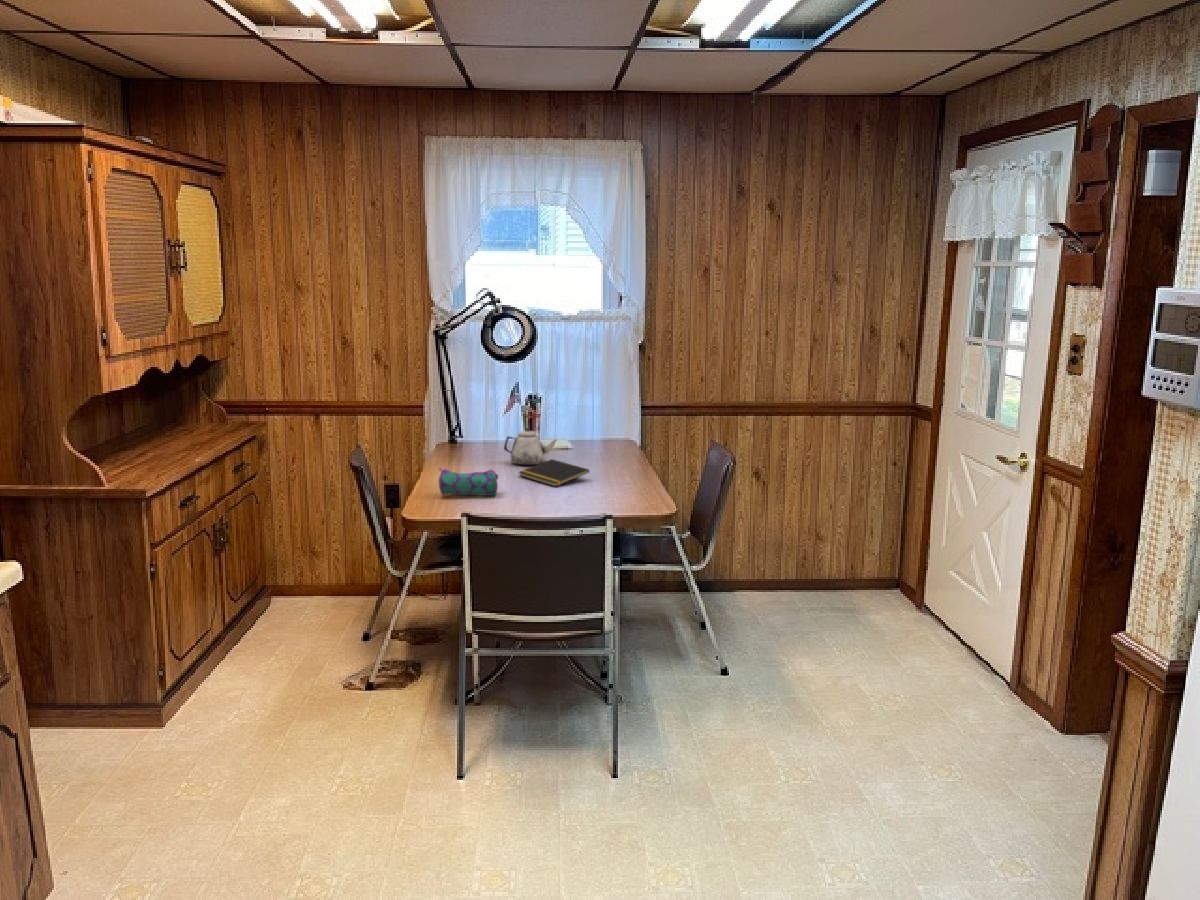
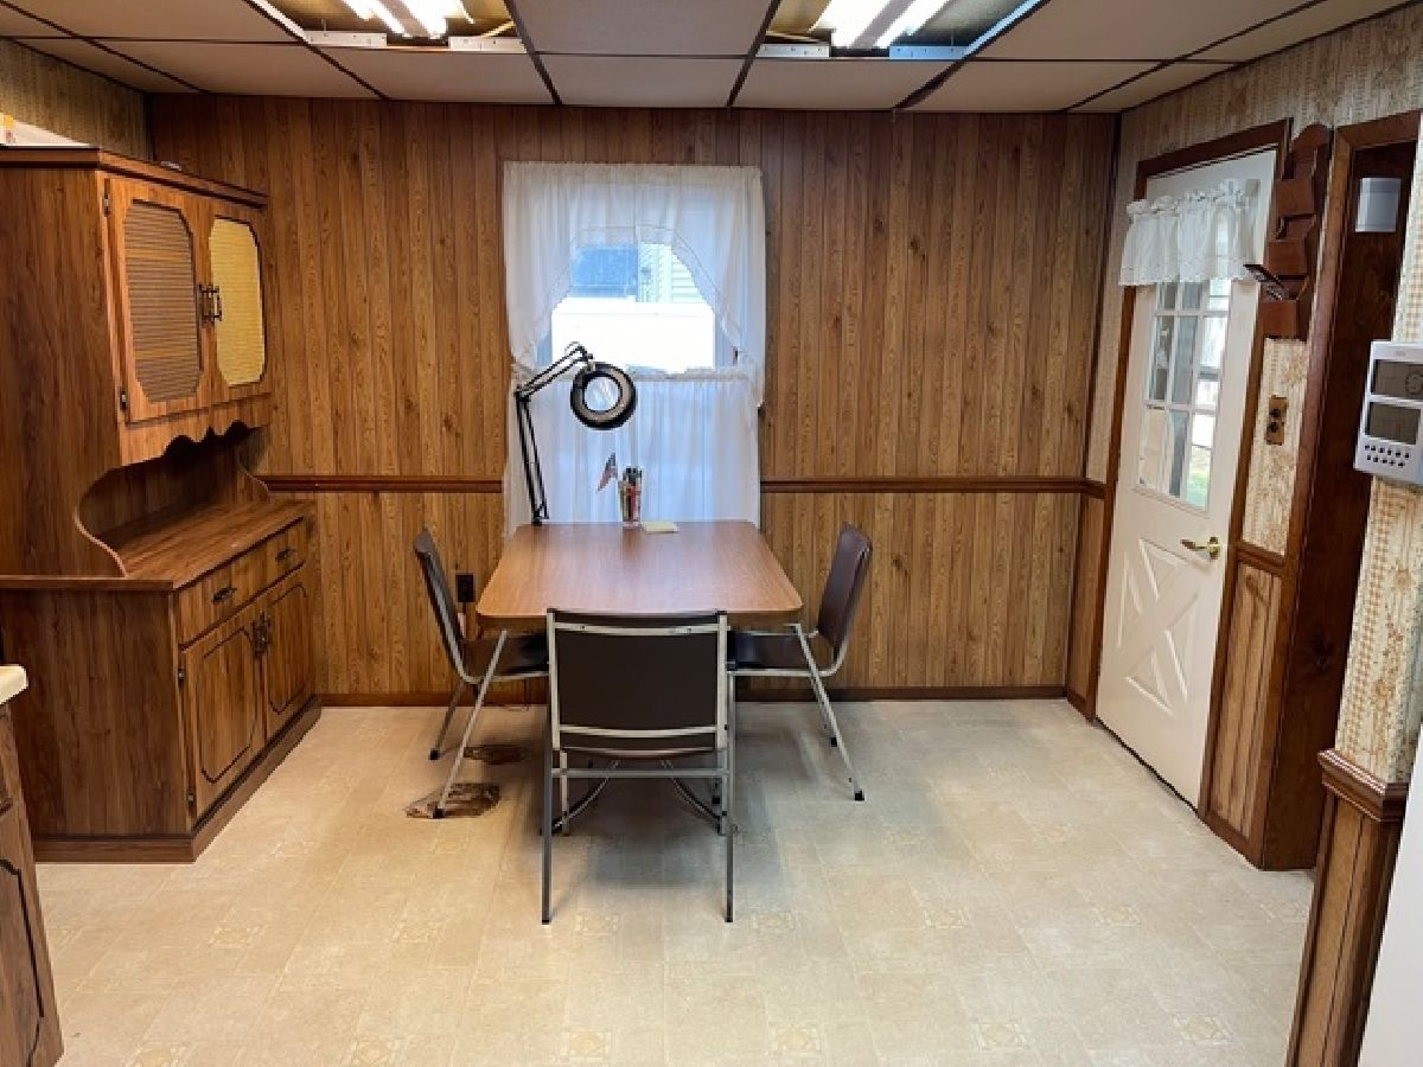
- pencil case [438,467,499,497]
- teapot [503,427,558,466]
- notepad [518,458,590,488]
